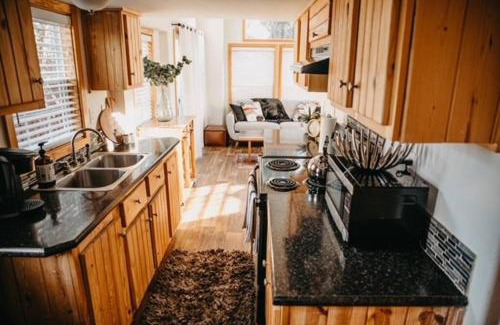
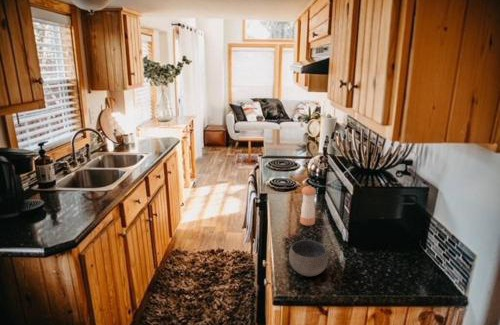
+ bowl [288,239,329,277]
+ pepper shaker [299,185,317,226]
